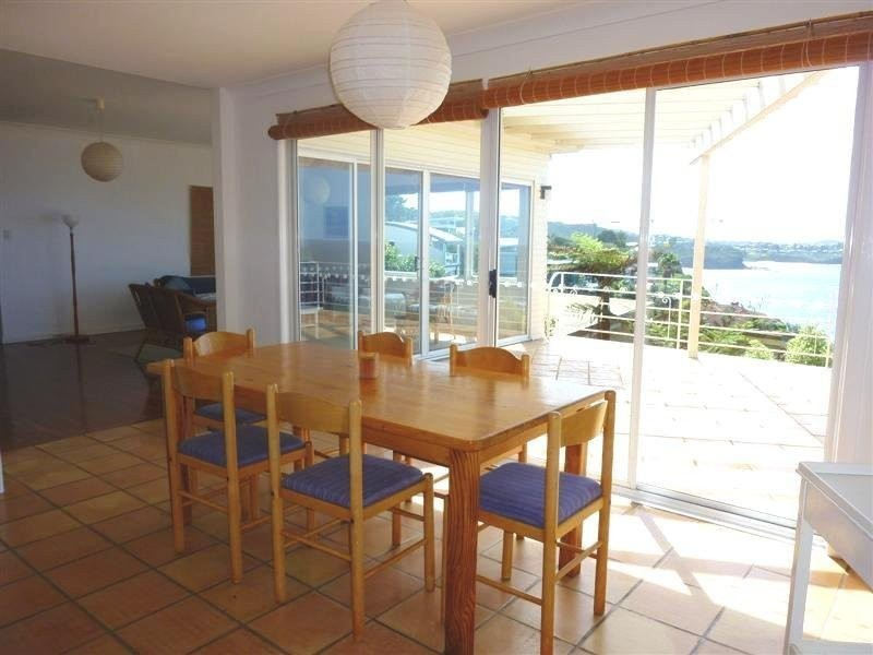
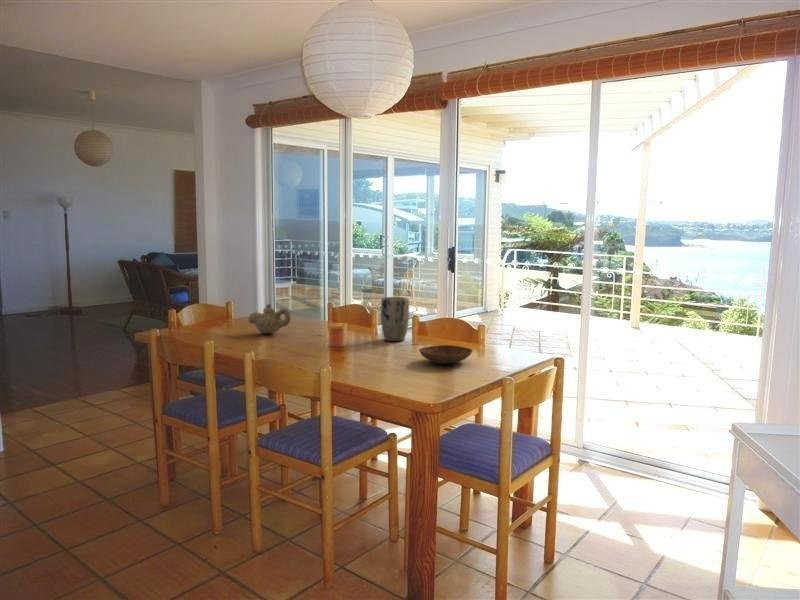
+ teapot [247,303,291,335]
+ bowl [418,344,473,365]
+ plant pot [380,296,410,342]
